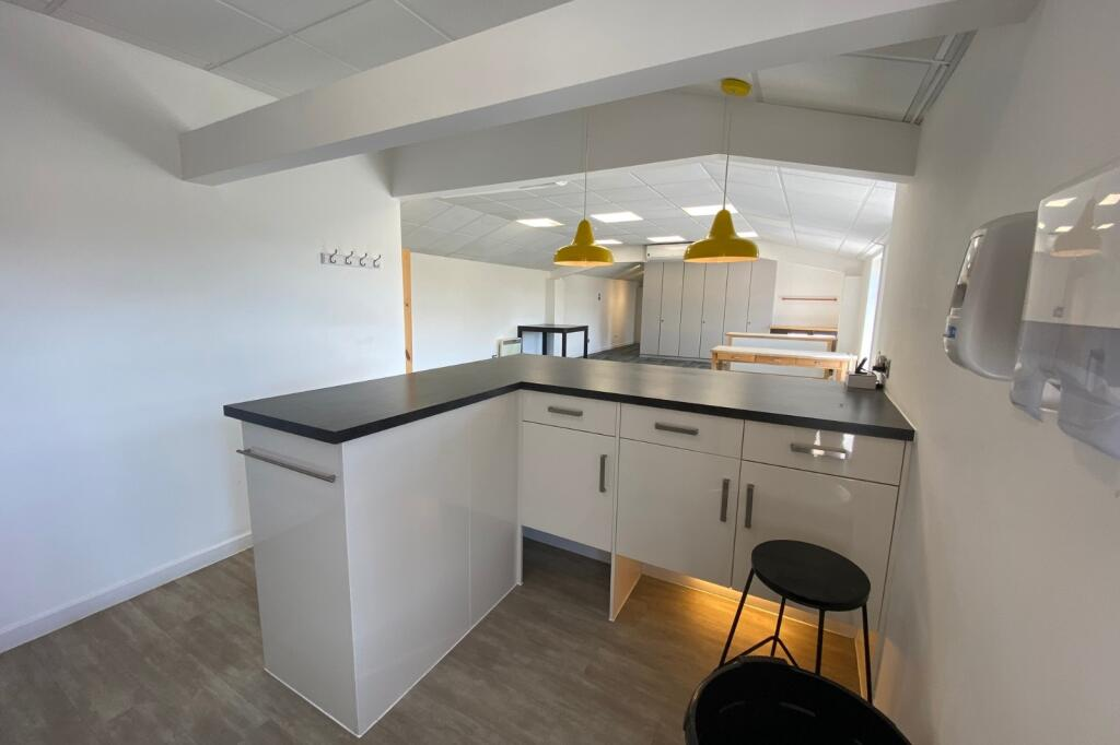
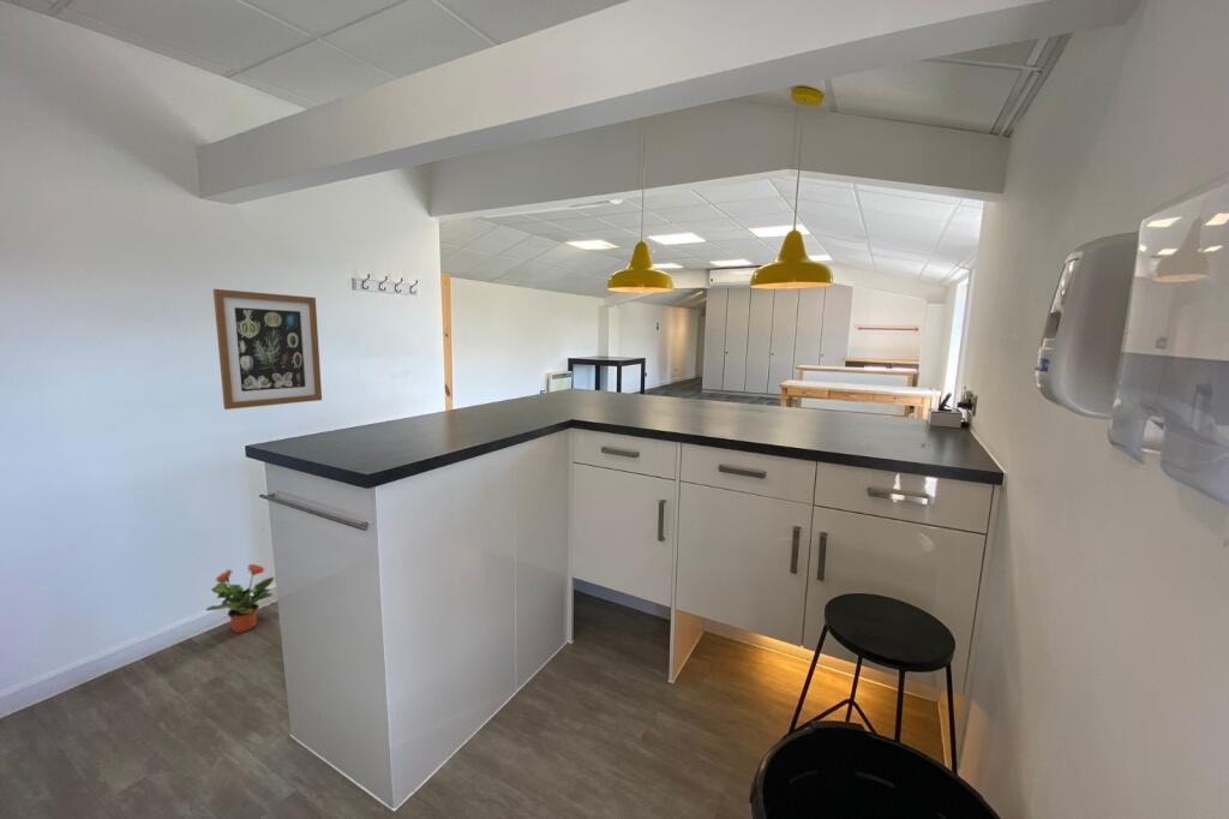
+ potted plant [205,562,275,634]
+ wall art [212,288,323,411]
